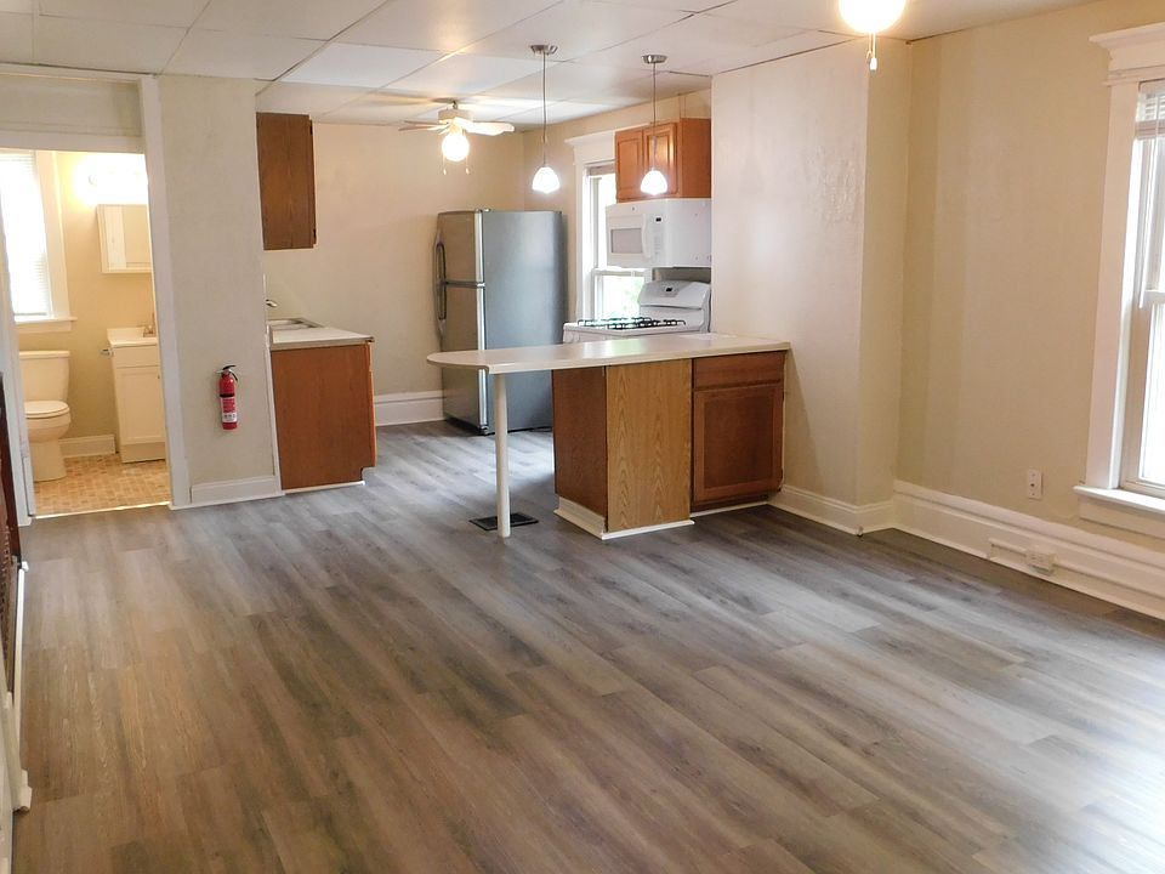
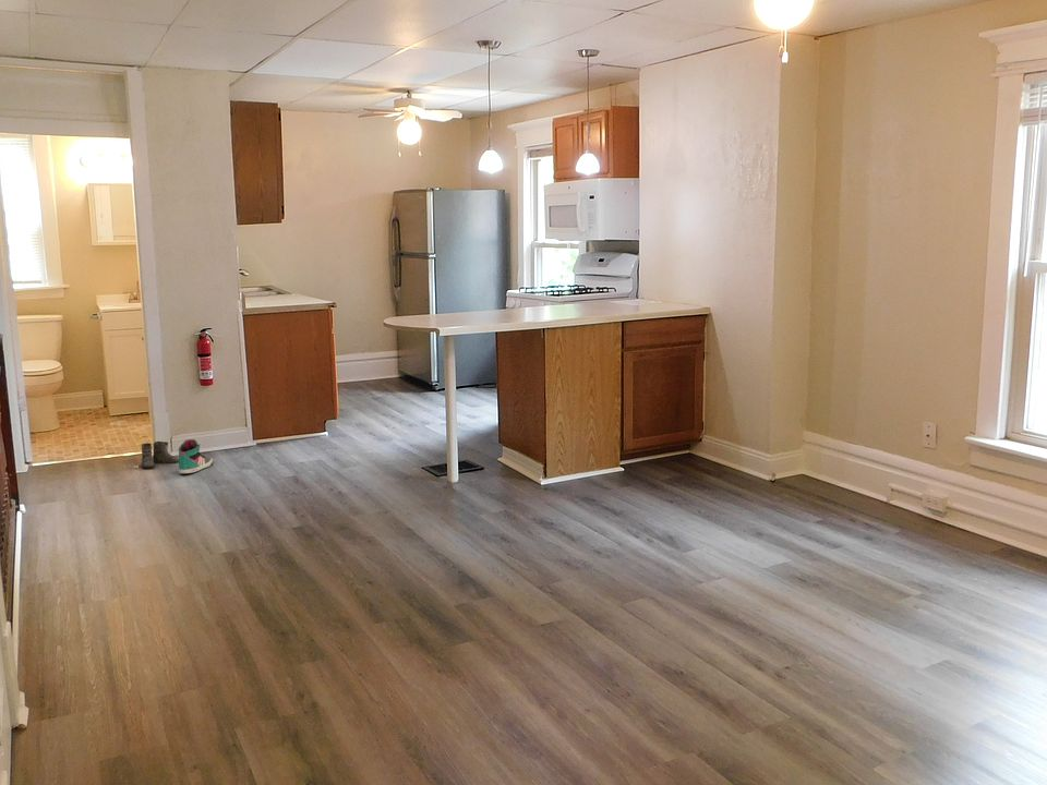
+ boots [140,440,179,470]
+ sneaker [178,438,214,475]
